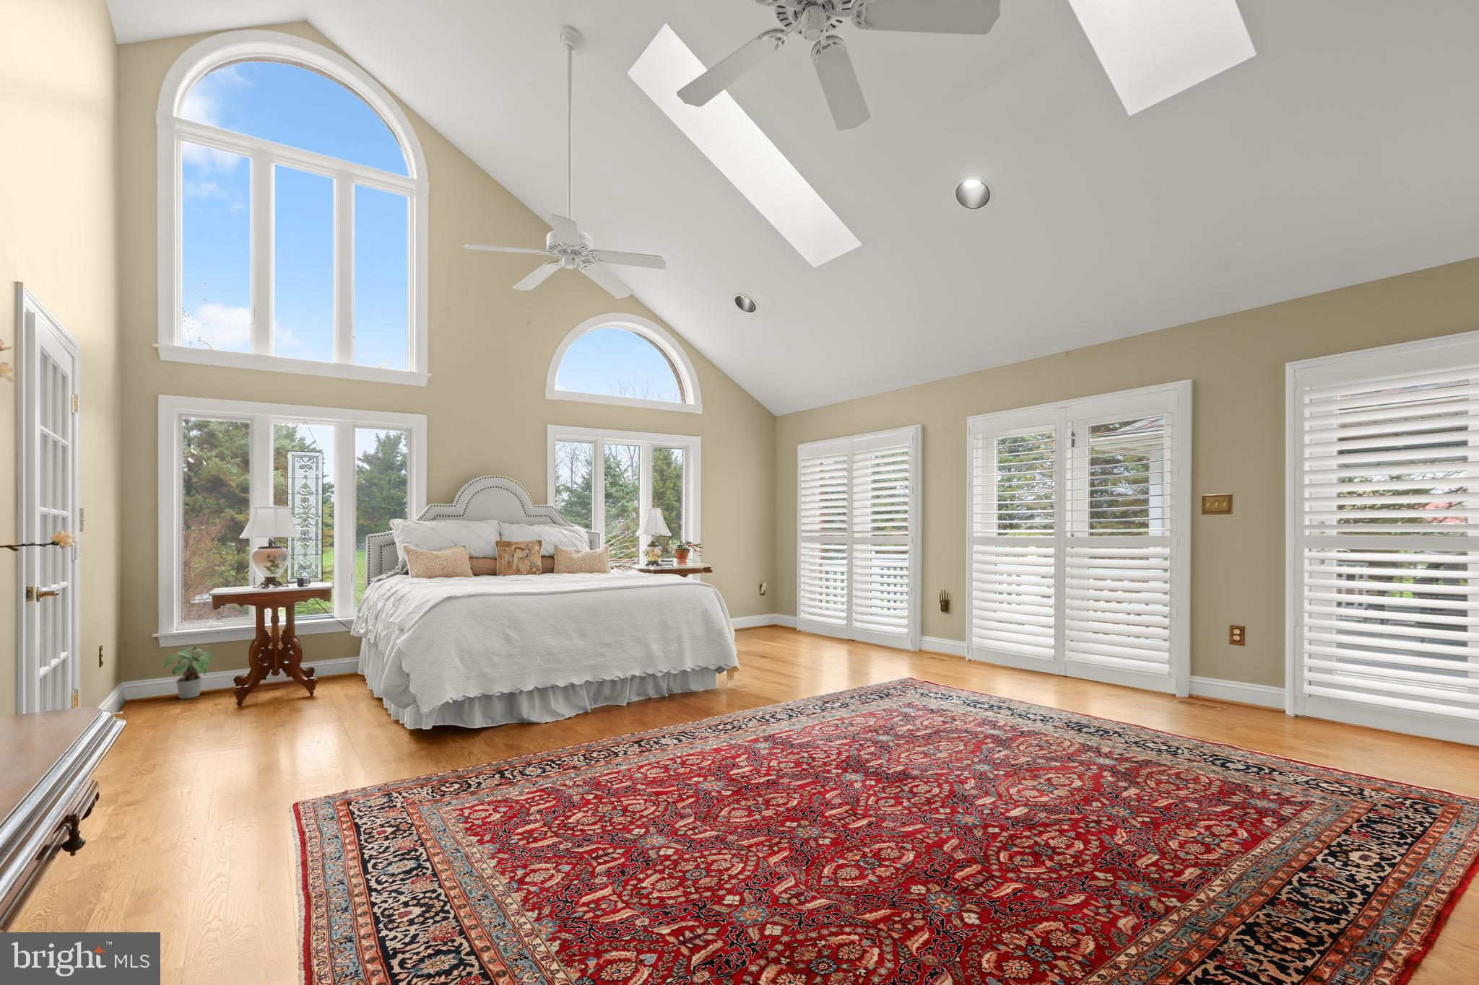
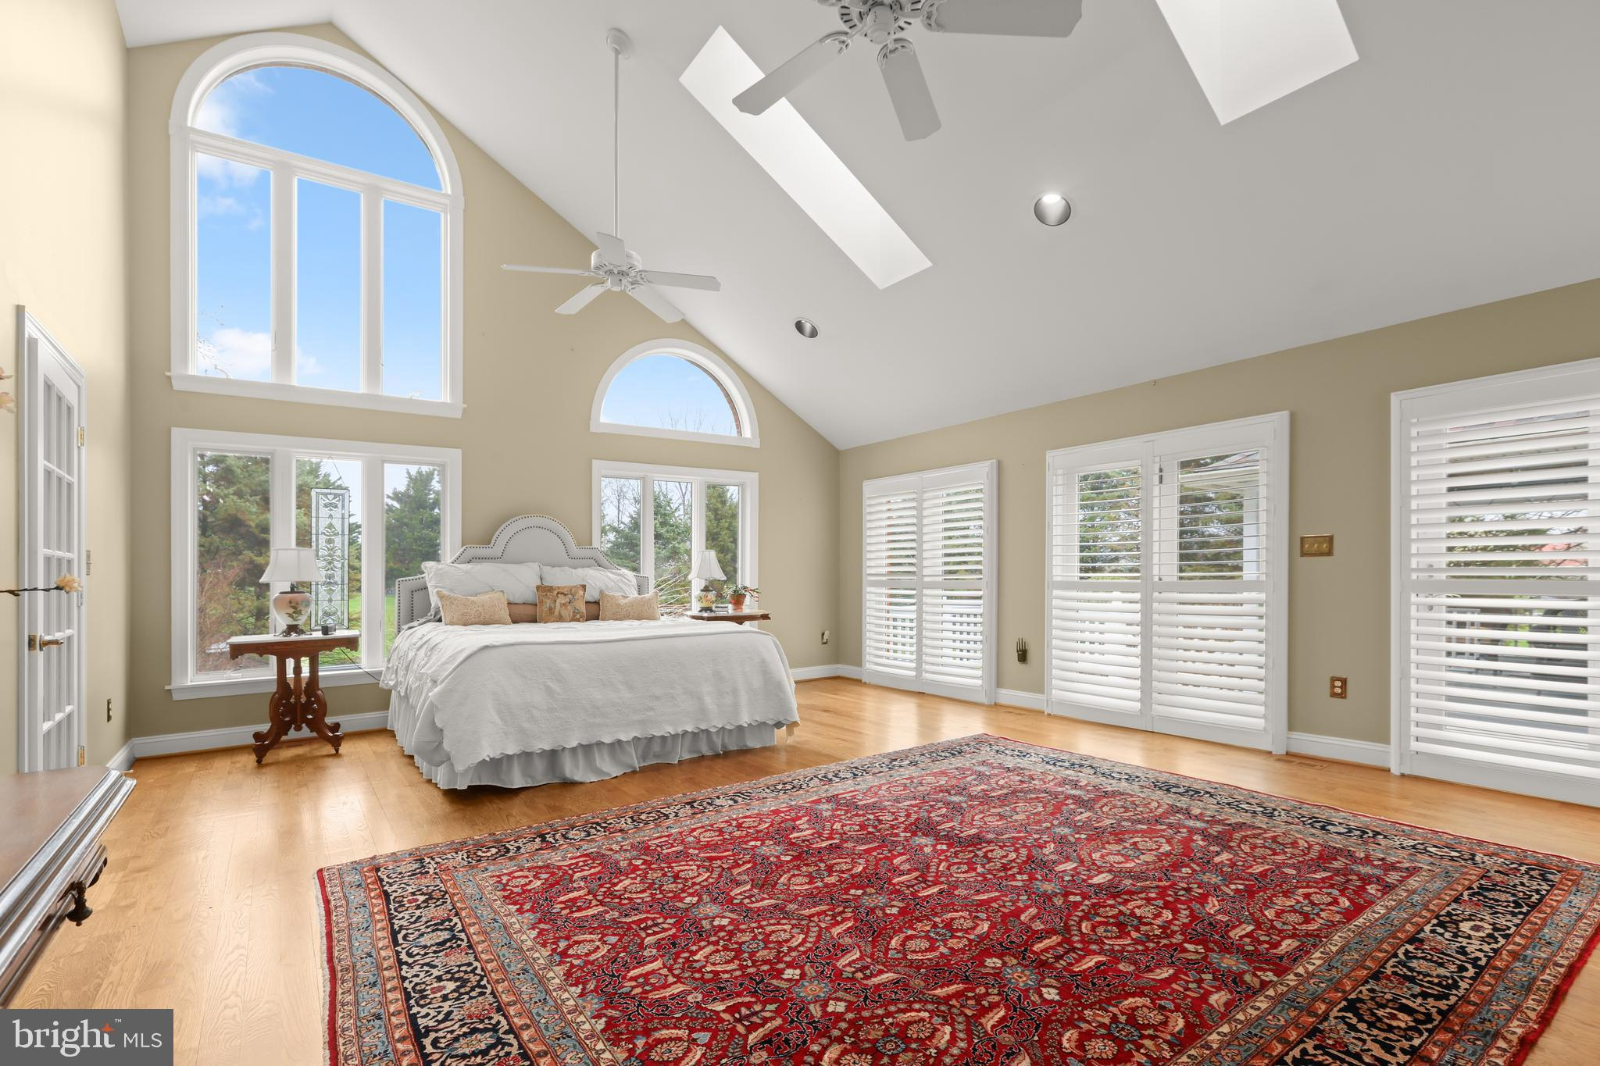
- potted plant [163,645,216,699]
